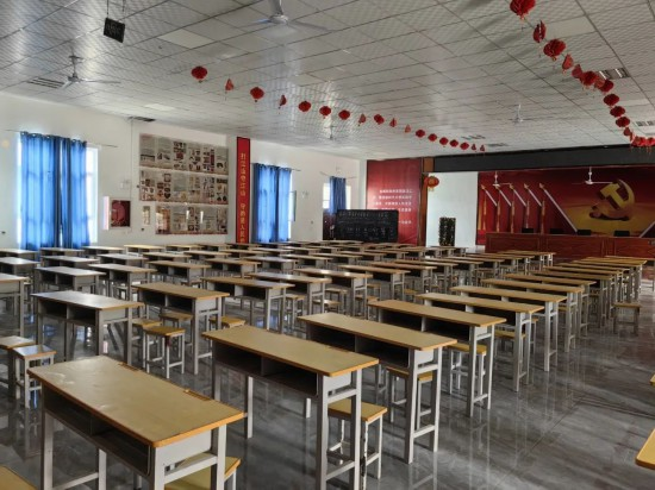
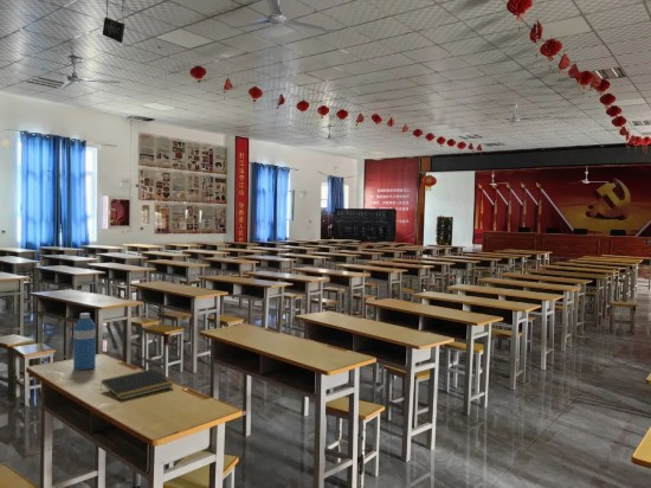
+ notepad [99,368,174,402]
+ water bottle [72,312,97,371]
